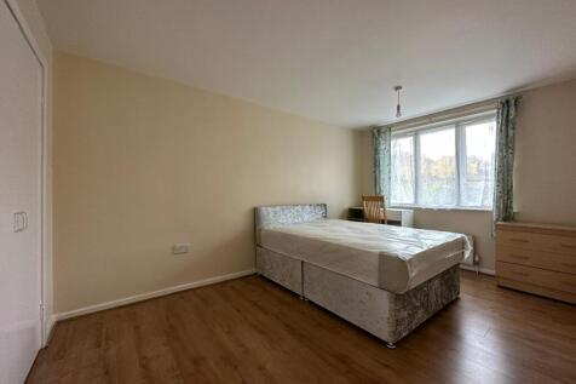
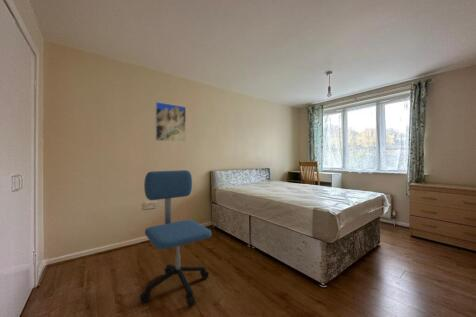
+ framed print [154,101,187,143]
+ office chair [139,169,213,308]
